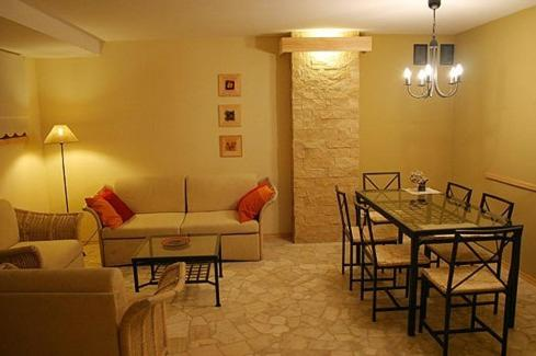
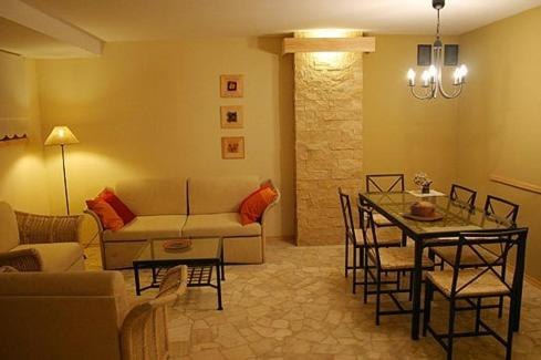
+ bowl [400,200,444,222]
